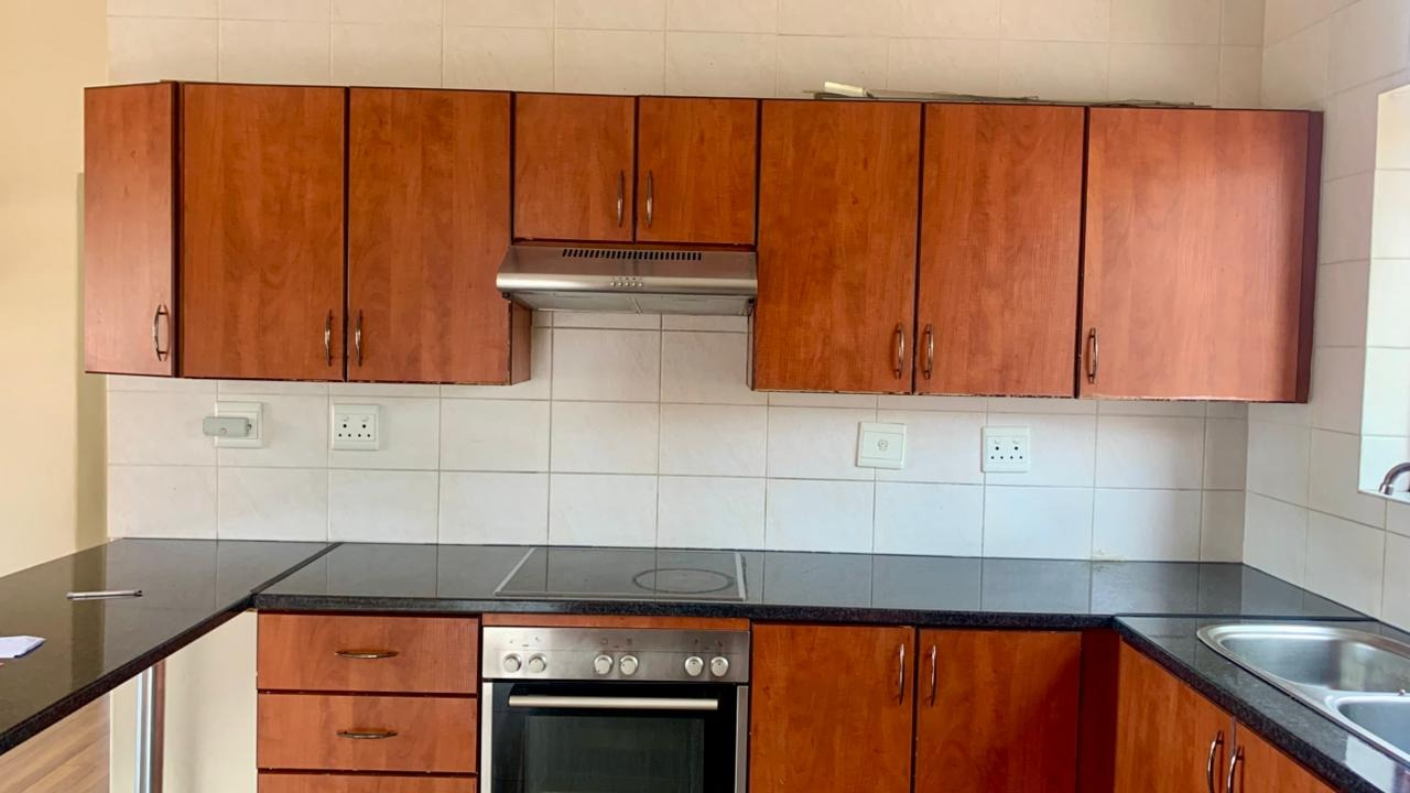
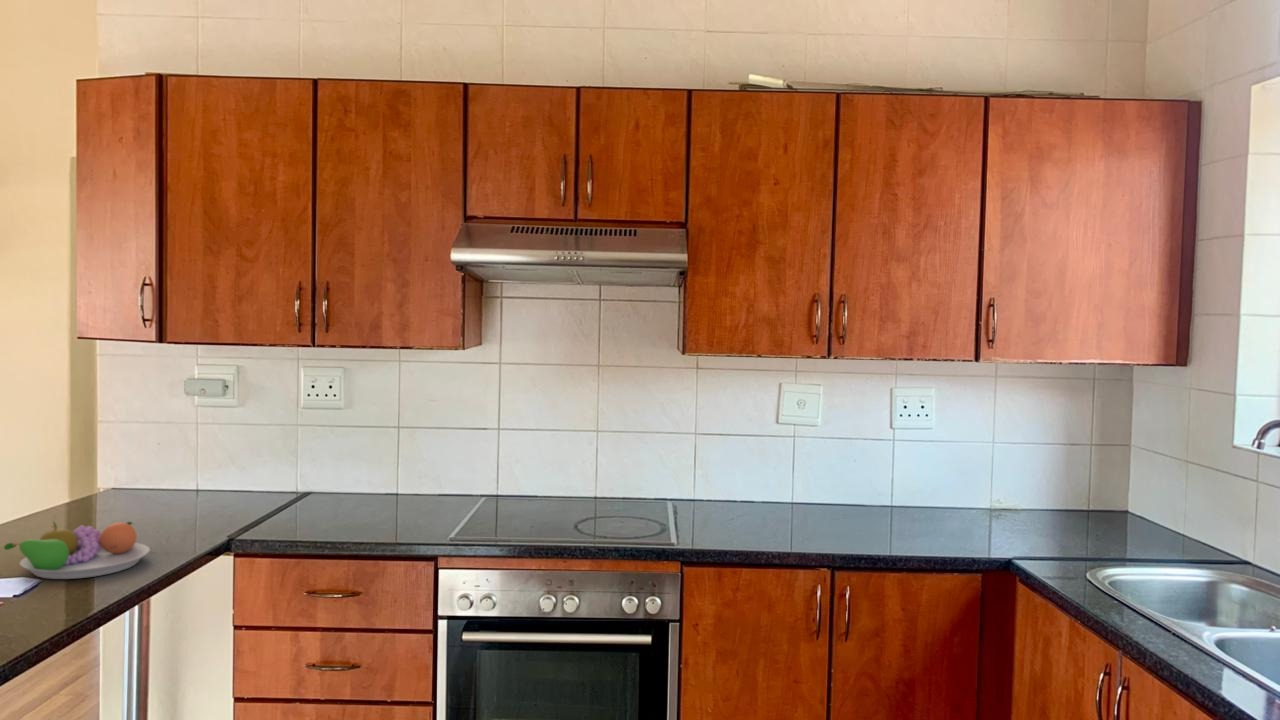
+ fruit bowl [3,520,151,580]
